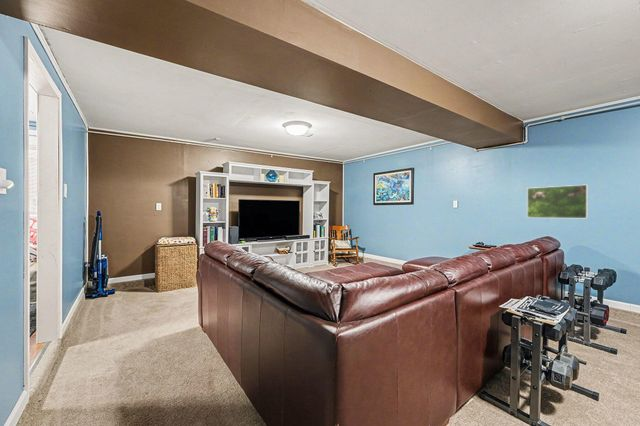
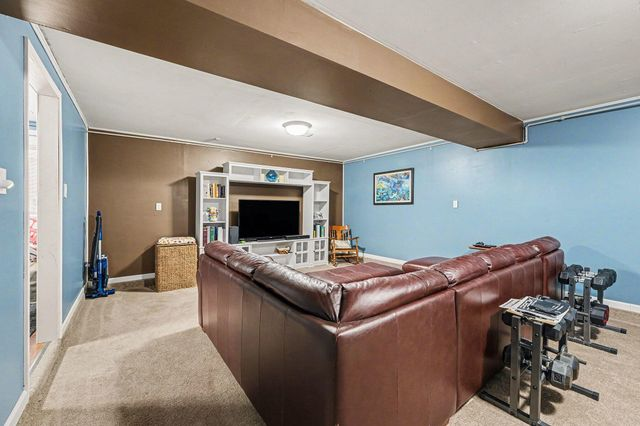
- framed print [526,184,589,220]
